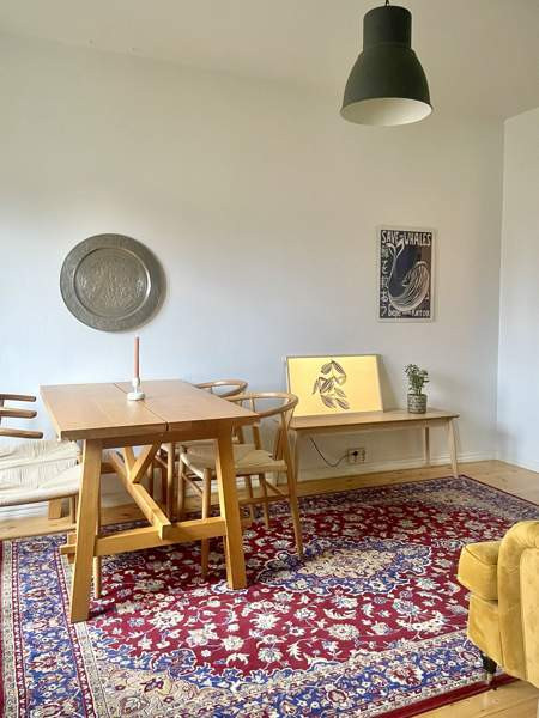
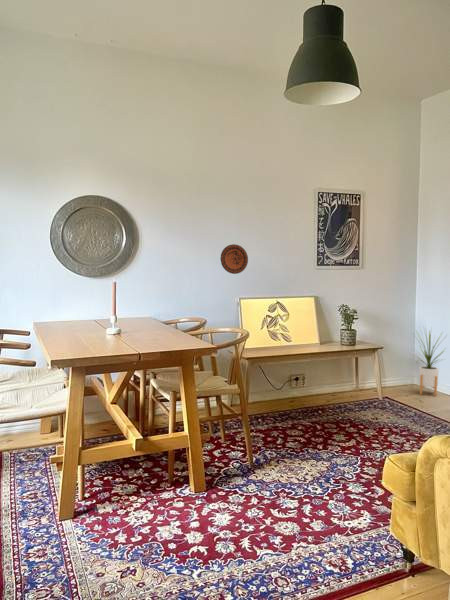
+ house plant [413,325,449,397]
+ decorative plate [219,243,249,275]
